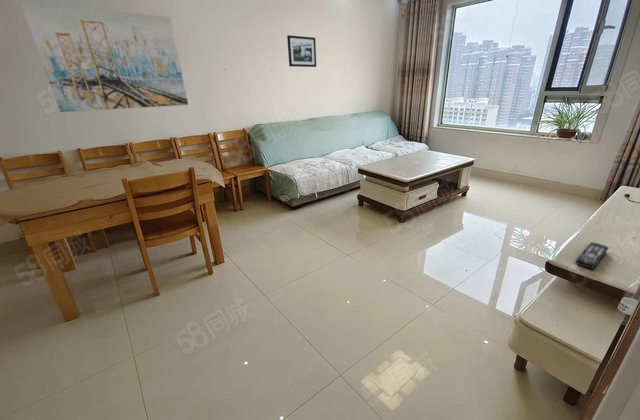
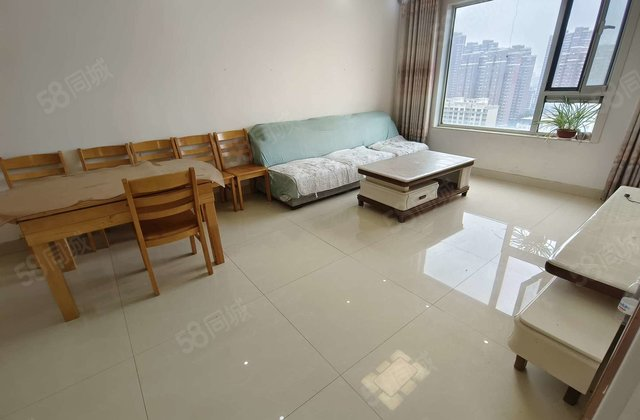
- remote control [575,241,610,270]
- wall art [19,1,189,113]
- picture frame [286,34,317,68]
